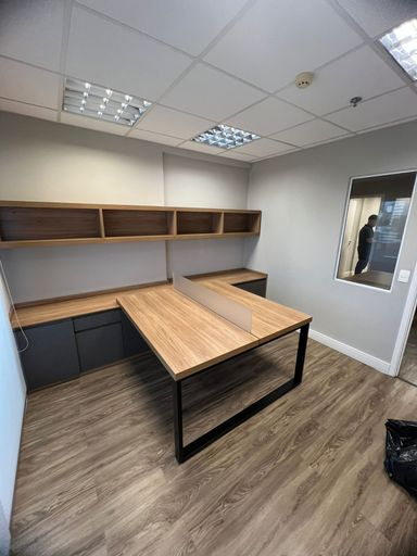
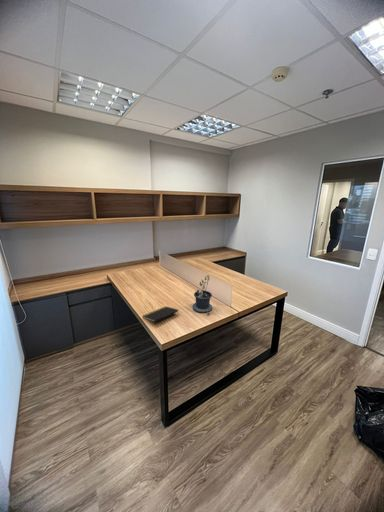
+ potted plant [192,274,214,316]
+ notepad [141,305,180,323]
